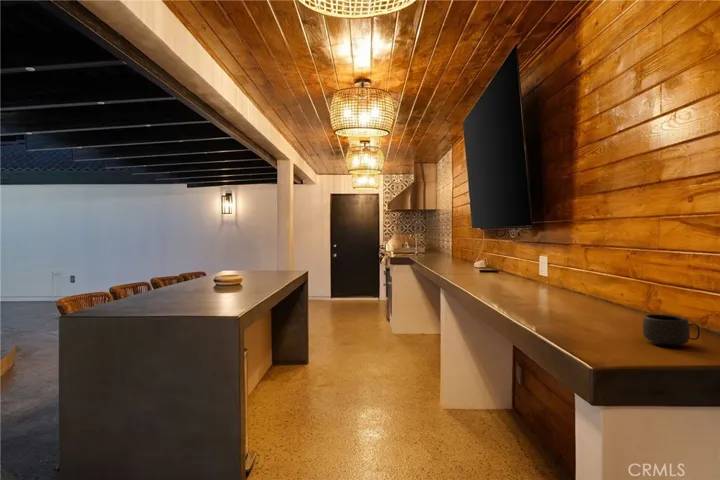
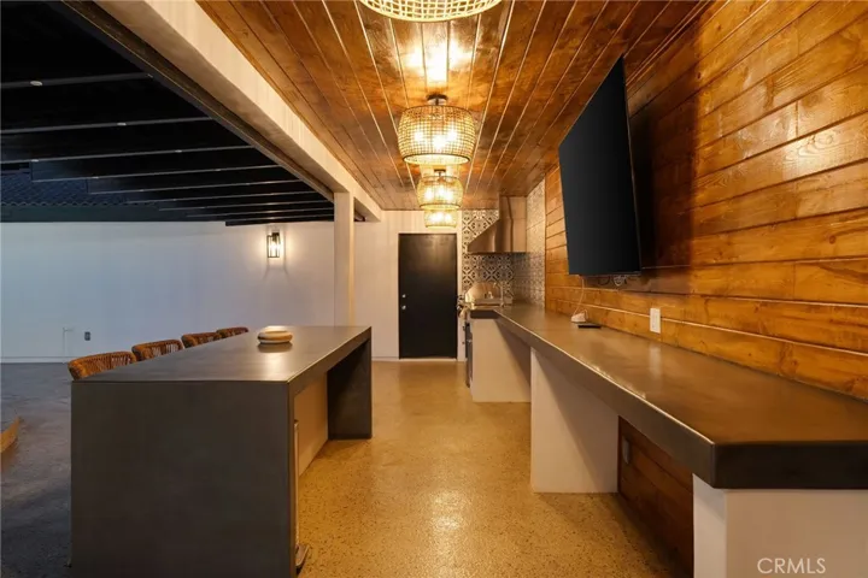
- mug [642,313,701,348]
